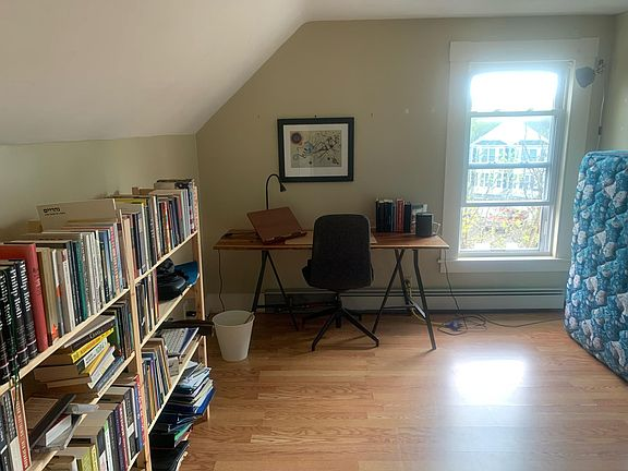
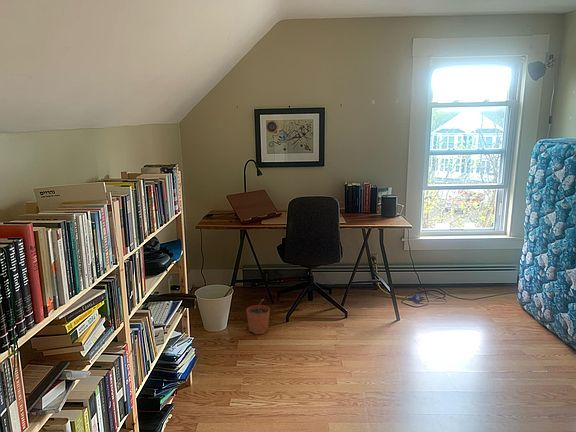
+ plant pot [245,298,271,335]
